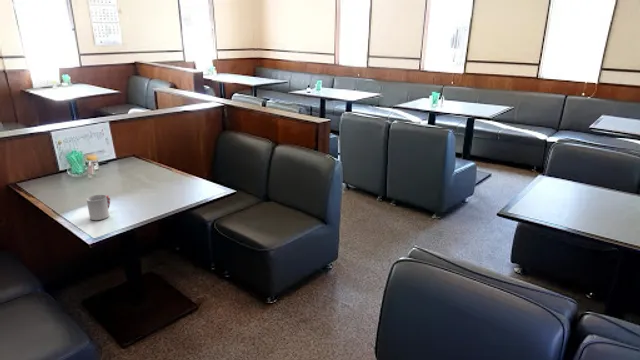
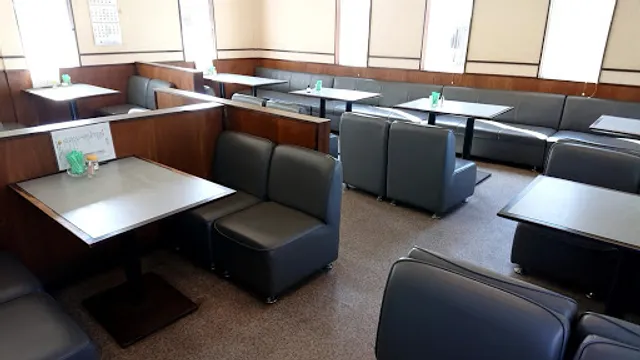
- cup [86,194,111,221]
